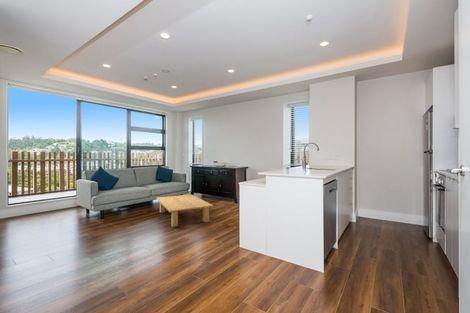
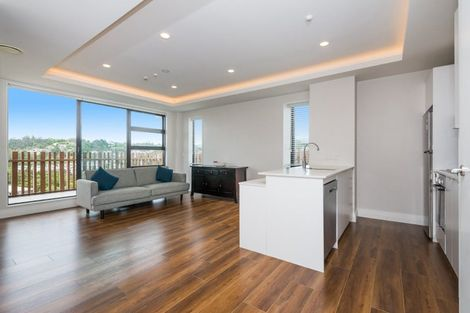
- coffee table [155,194,215,228]
